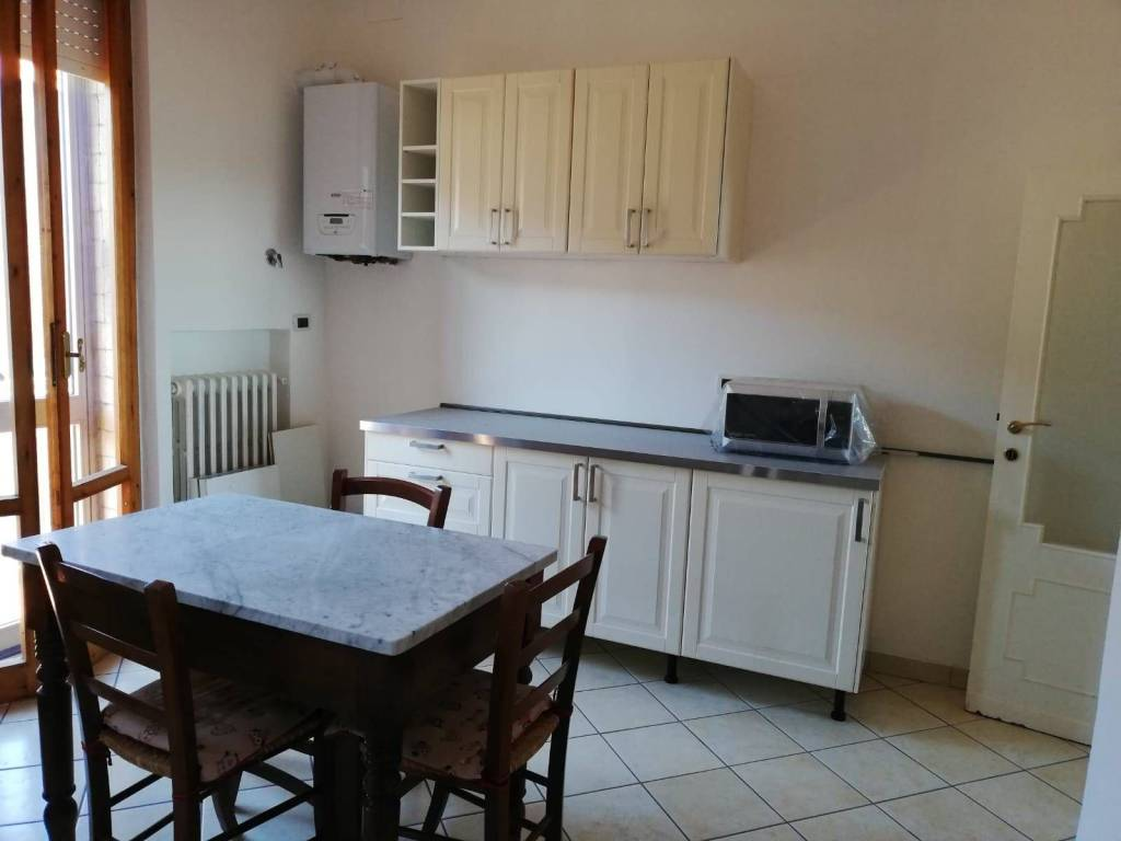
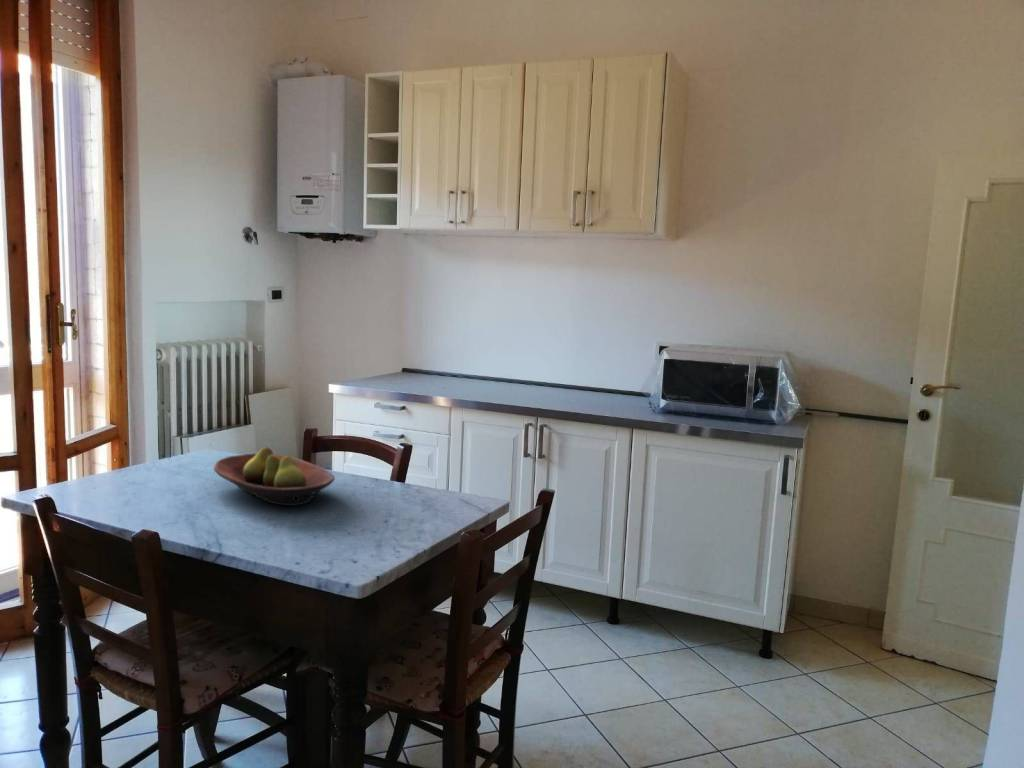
+ fruit bowl [213,446,336,507]
